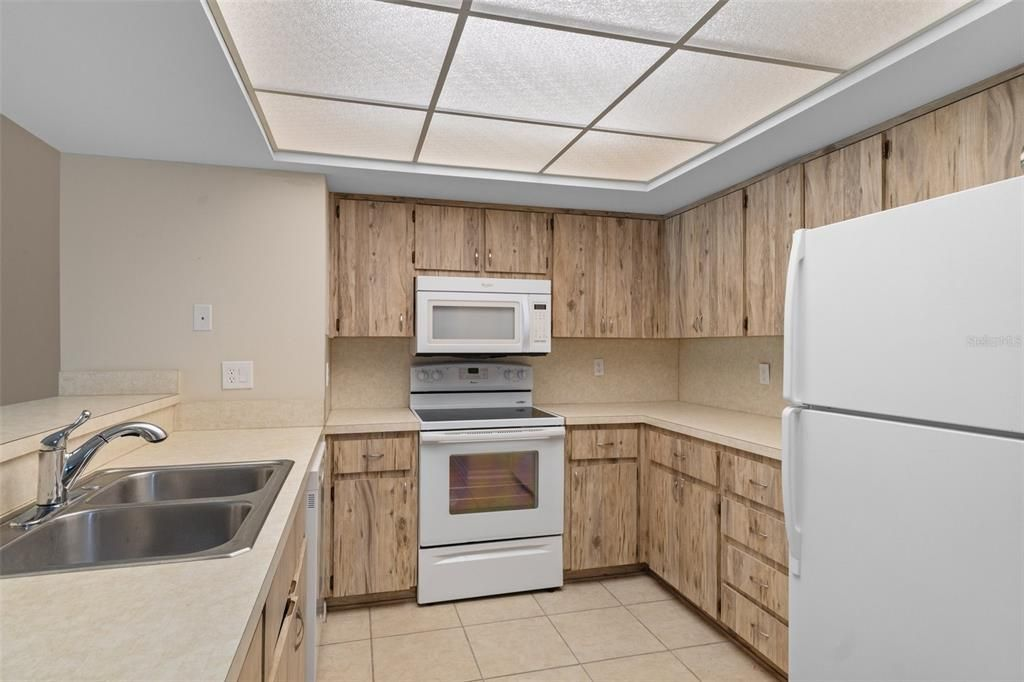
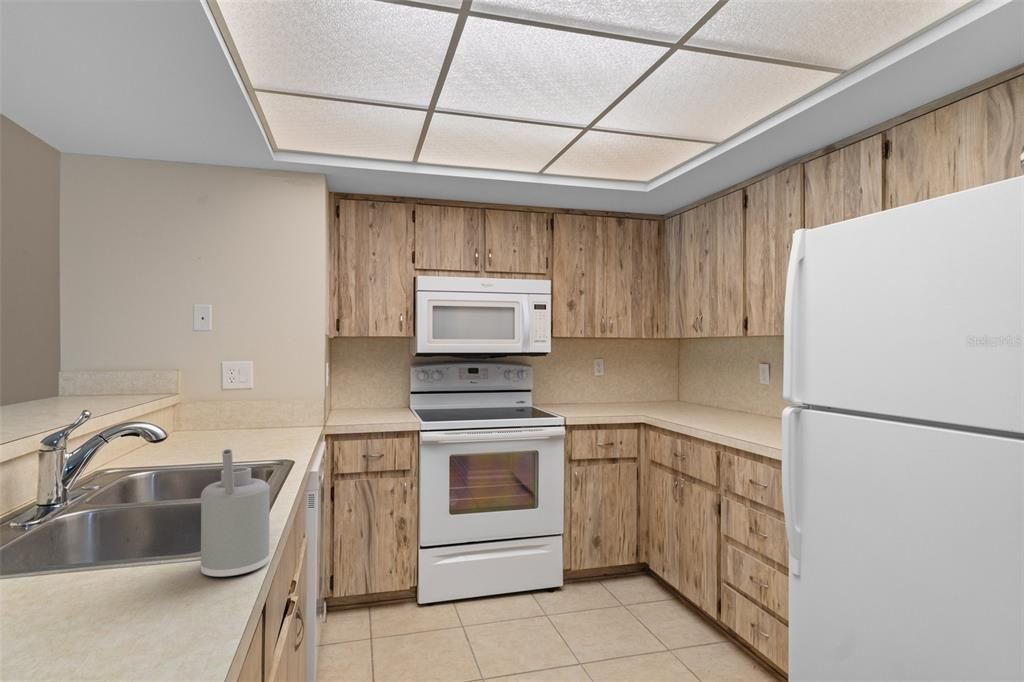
+ soap dispenser [200,448,271,578]
